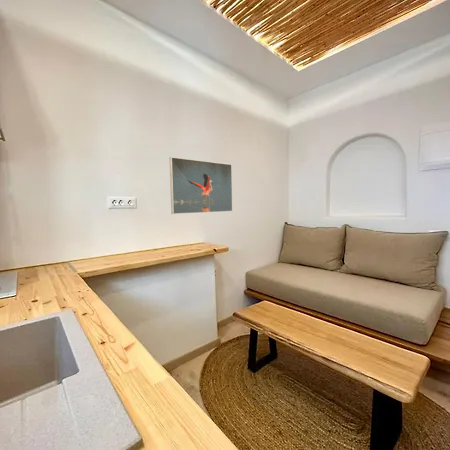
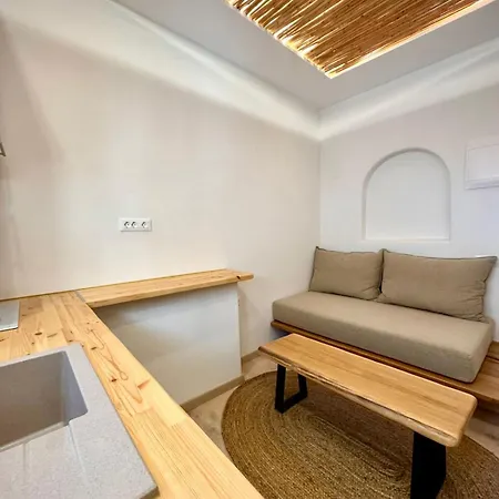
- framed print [169,156,233,215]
